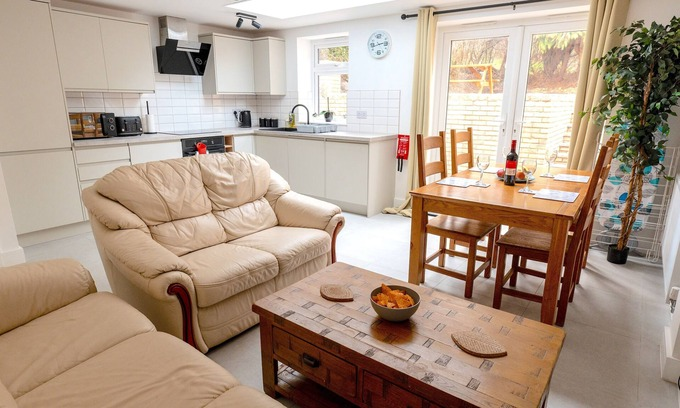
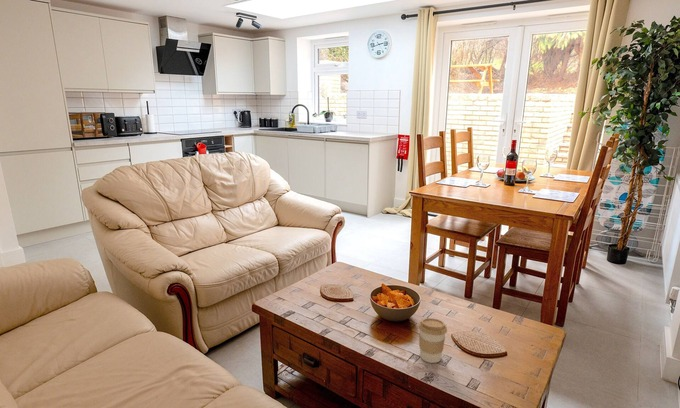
+ coffee cup [417,317,448,364]
